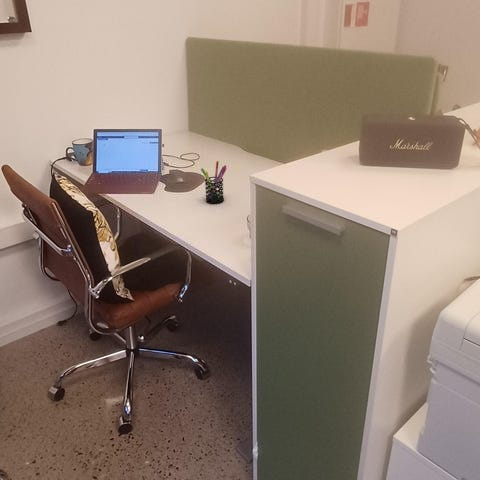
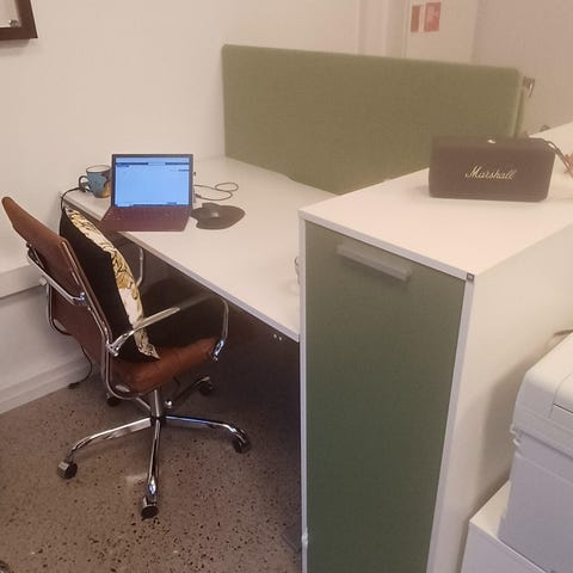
- pen holder [200,160,227,205]
